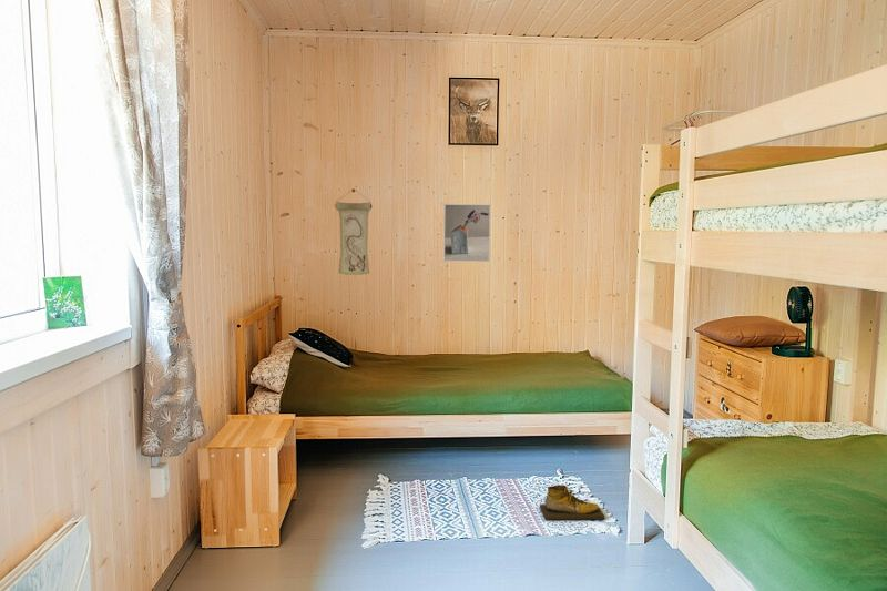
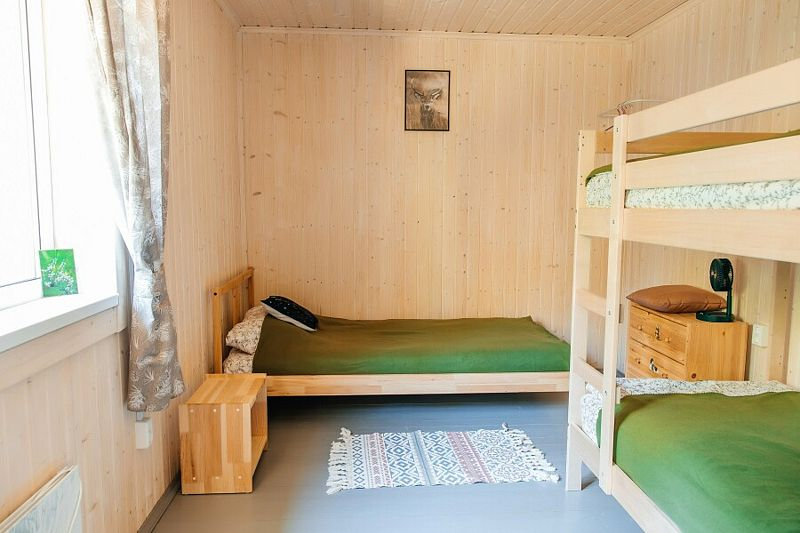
- shoe [539,483,605,521]
- wall scroll [334,187,373,276]
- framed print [442,203,491,263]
